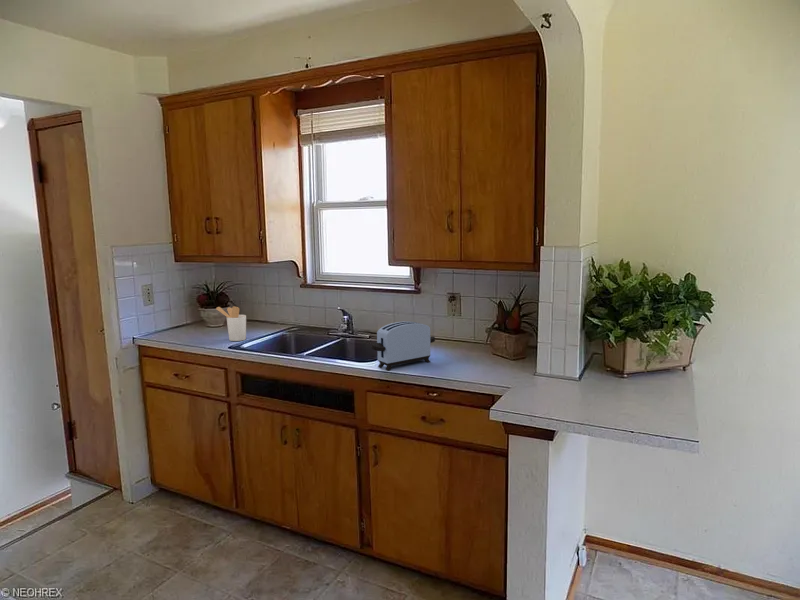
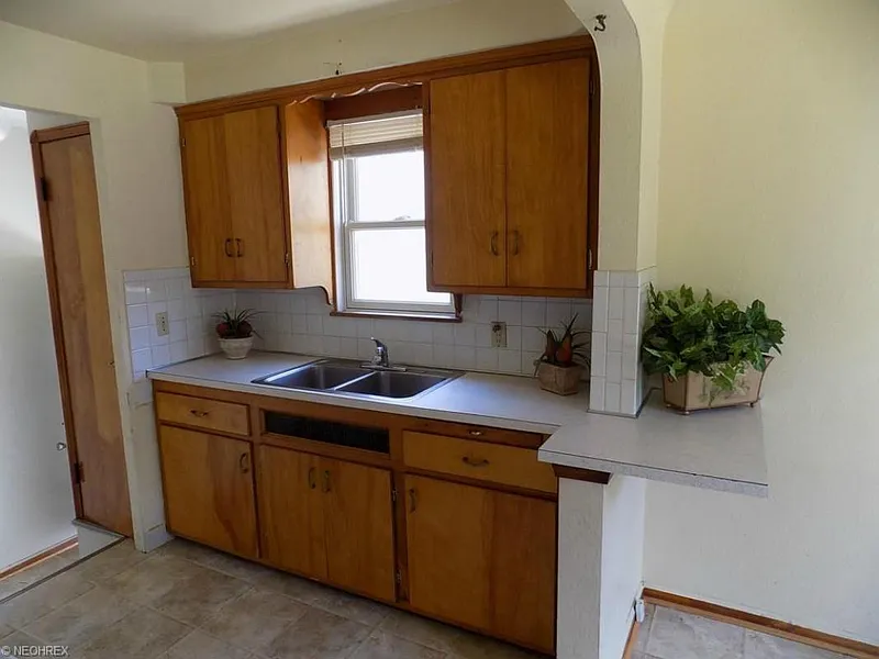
- utensil holder [216,305,247,342]
- toaster [370,320,436,371]
